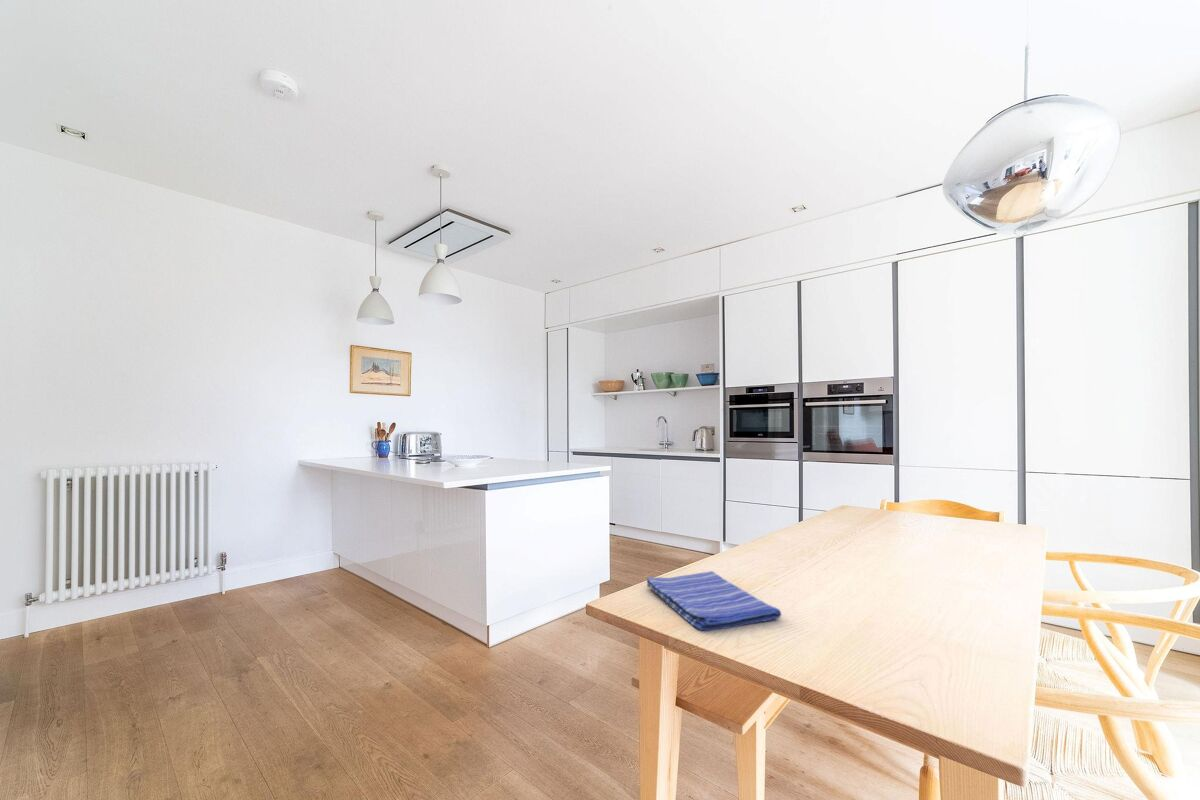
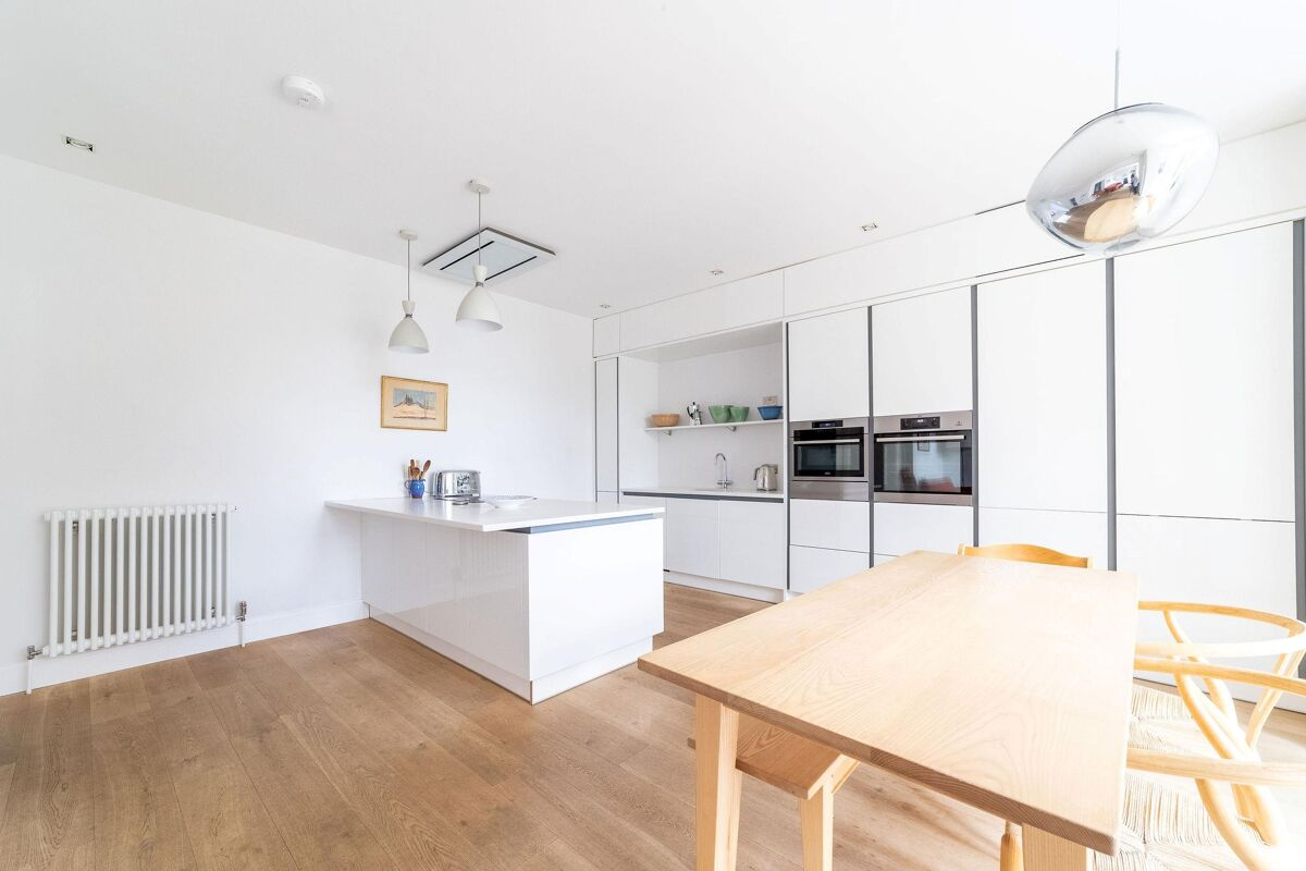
- dish towel [645,570,782,633]
